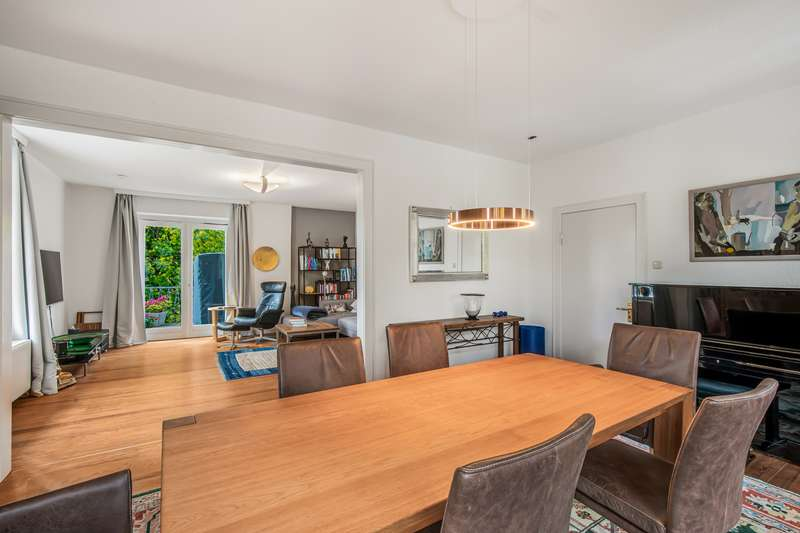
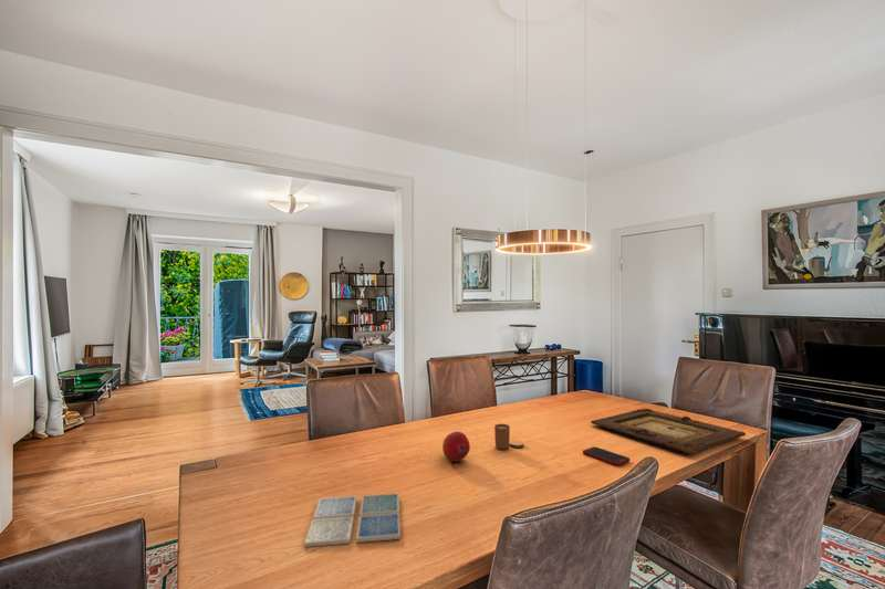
+ cell phone [582,445,631,466]
+ drink coaster [303,492,402,548]
+ candle [493,423,524,451]
+ picture frame [590,408,747,455]
+ fruit [441,431,471,463]
